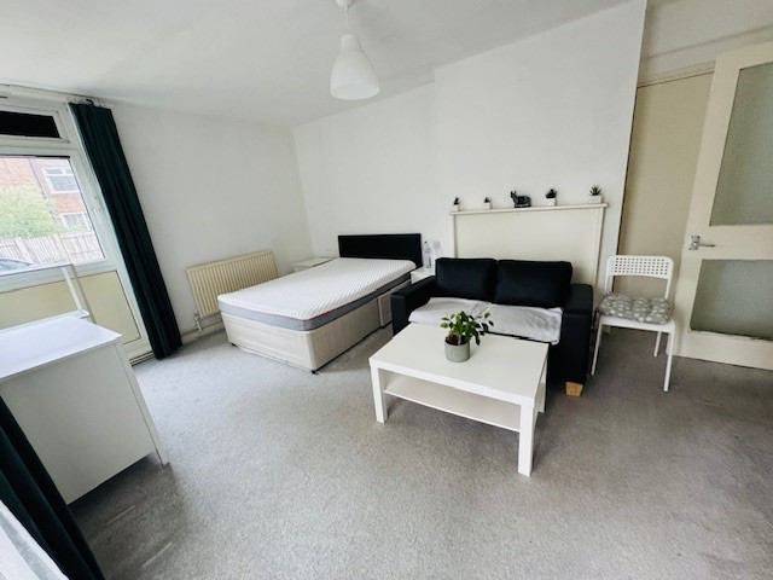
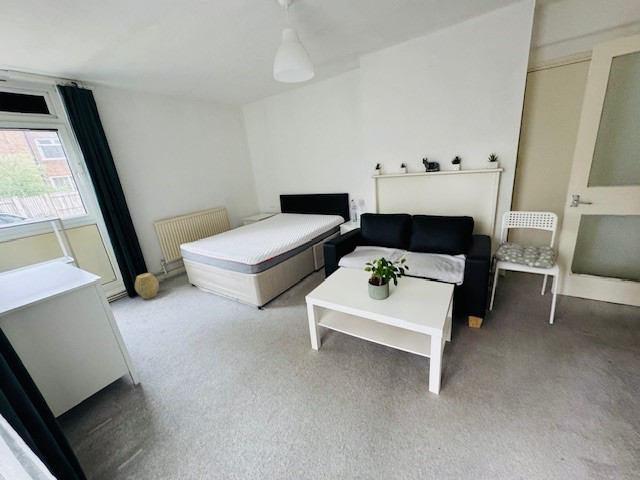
+ woven basket [134,272,160,300]
